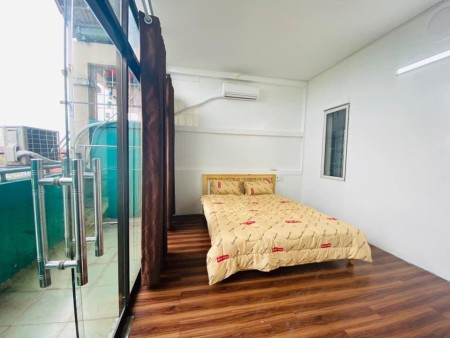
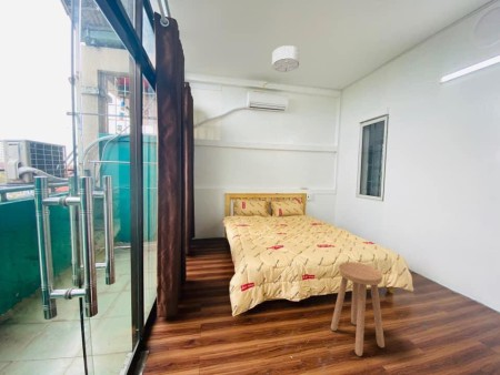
+ ceiling light [271,44,301,73]
+ stool [330,261,386,357]
